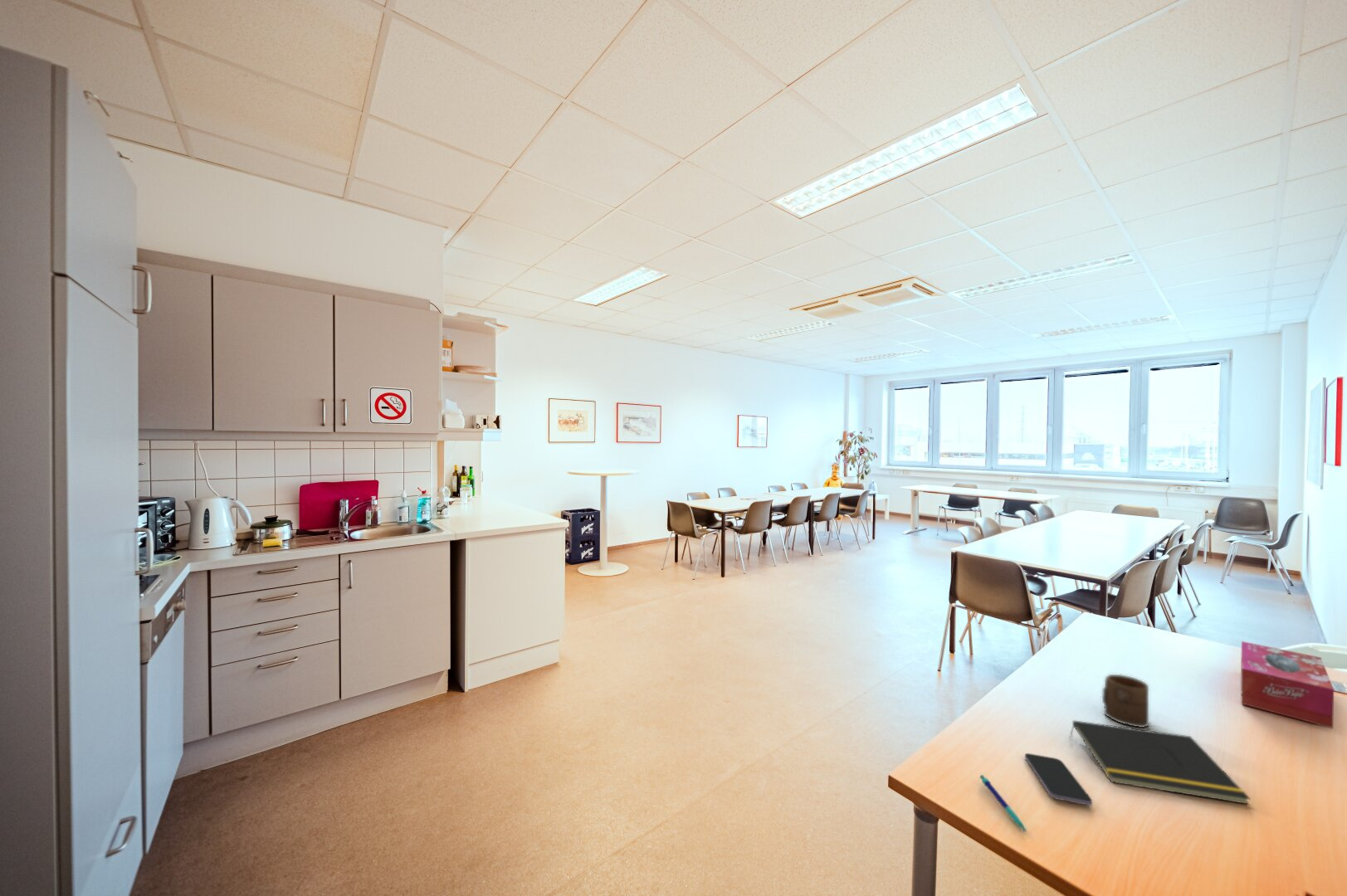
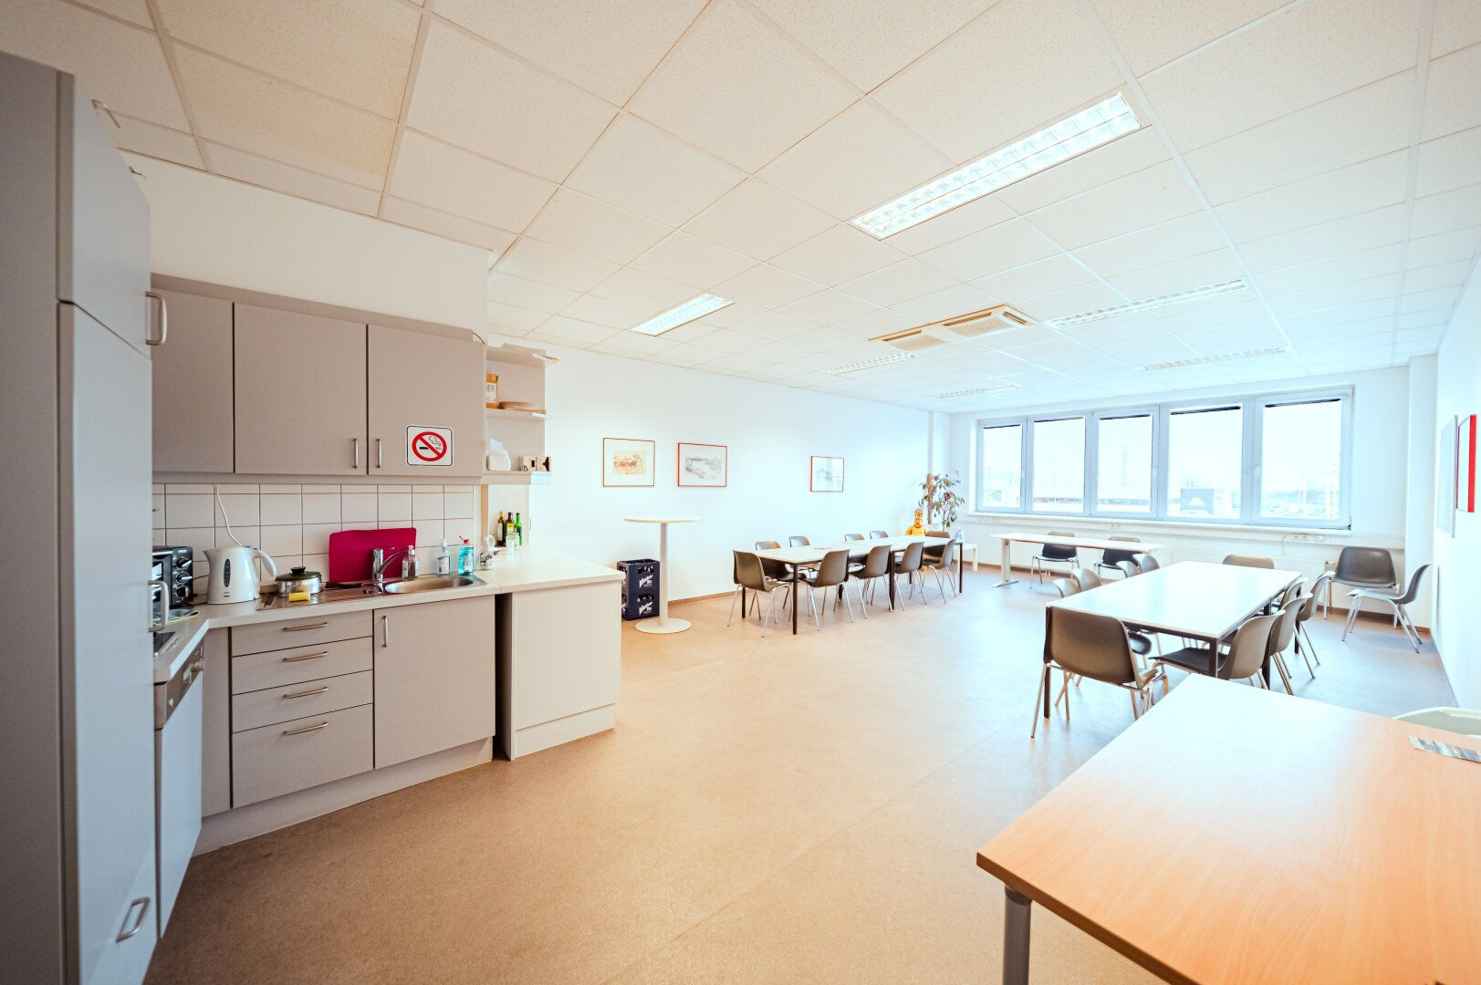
- tissue box [1240,640,1335,729]
- cup [1101,674,1149,728]
- smartphone [1024,752,1093,806]
- pen [979,774,1027,833]
- notepad [1069,719,1252,805]
